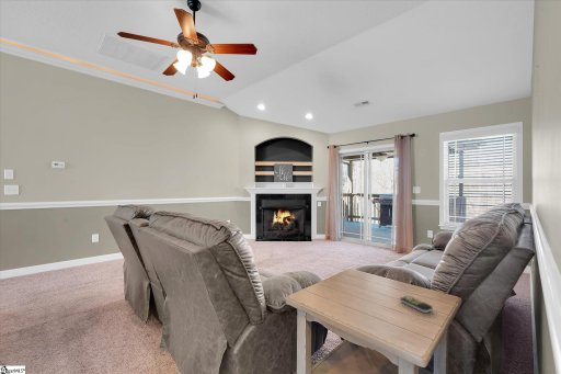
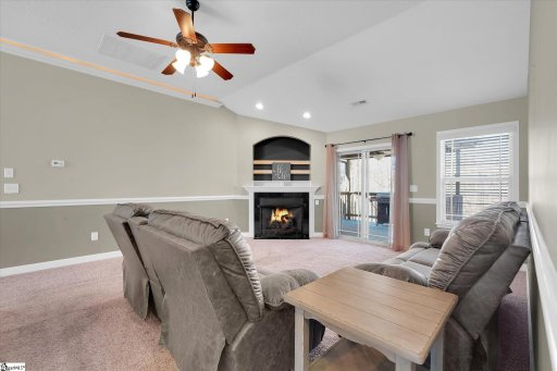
- remote control [399,294,434,314]
